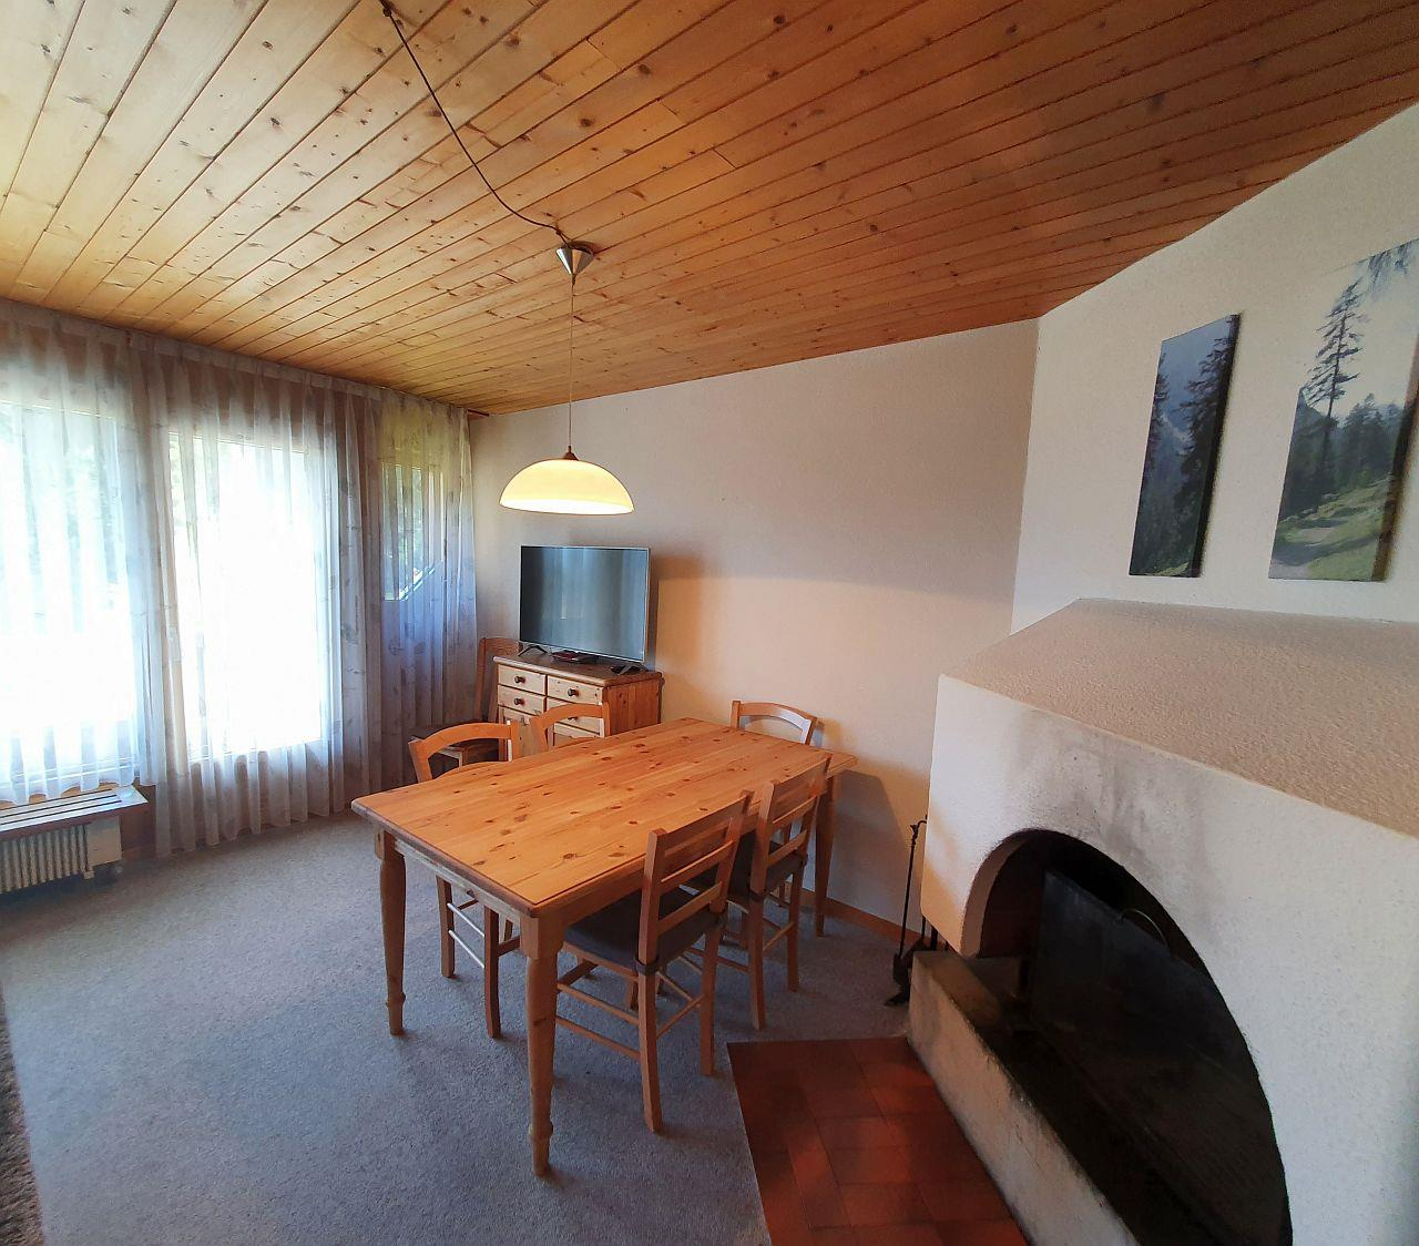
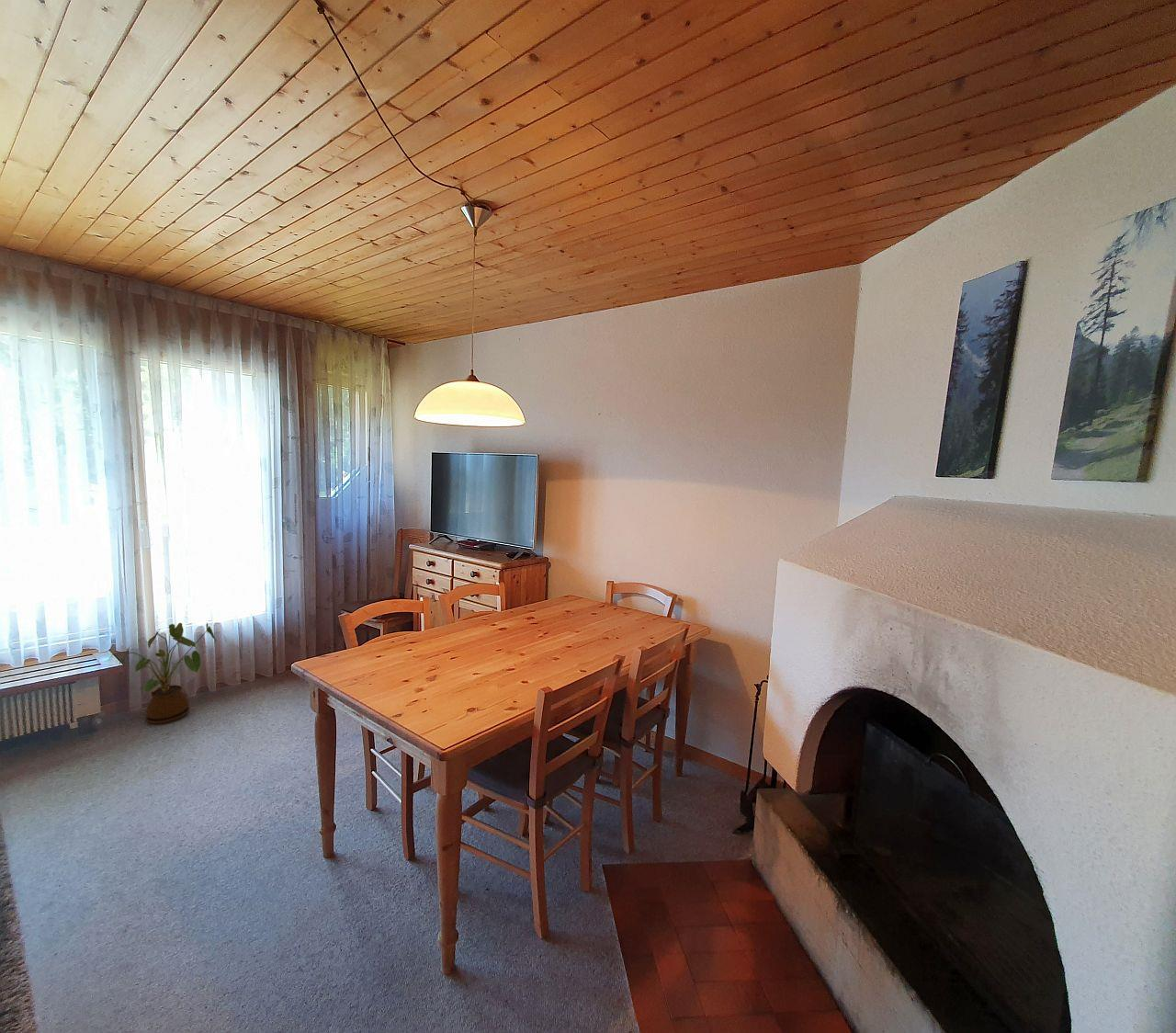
+ house plant [119,622,217,725]
